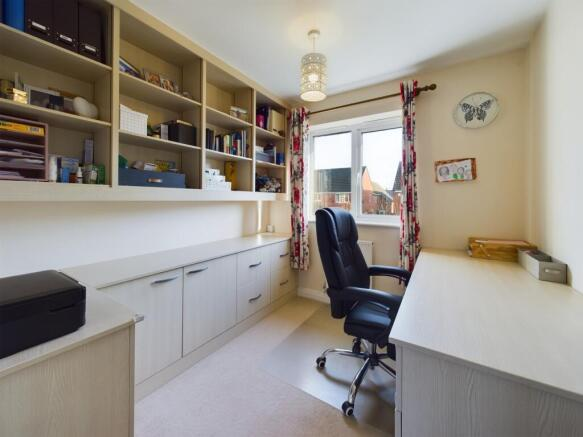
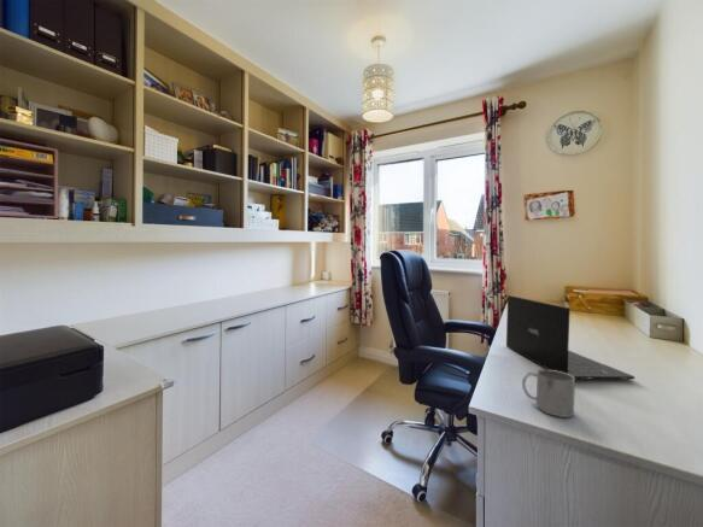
+ mug [521,368,576,418]
+ laptop [505,294,635,381]
